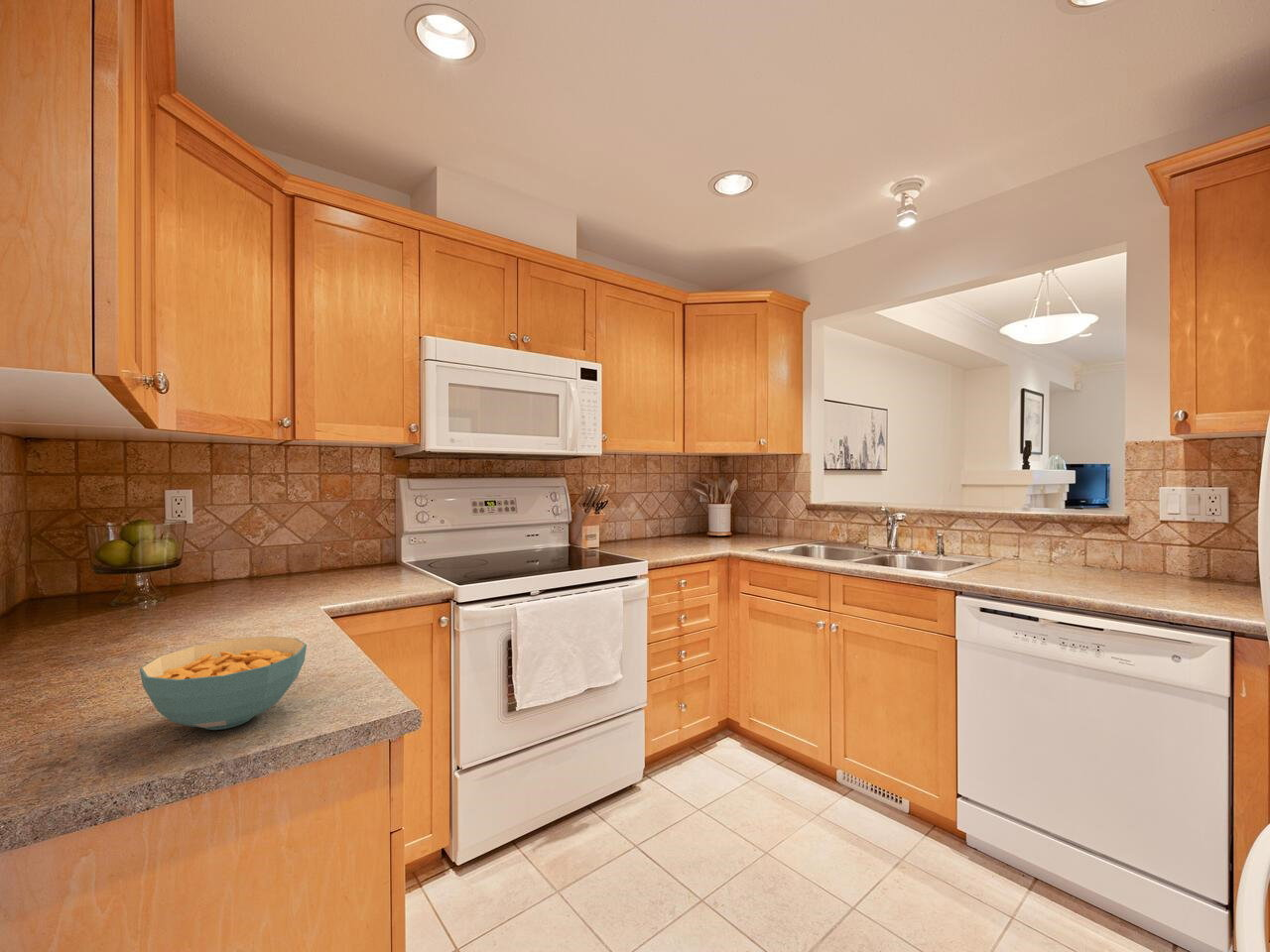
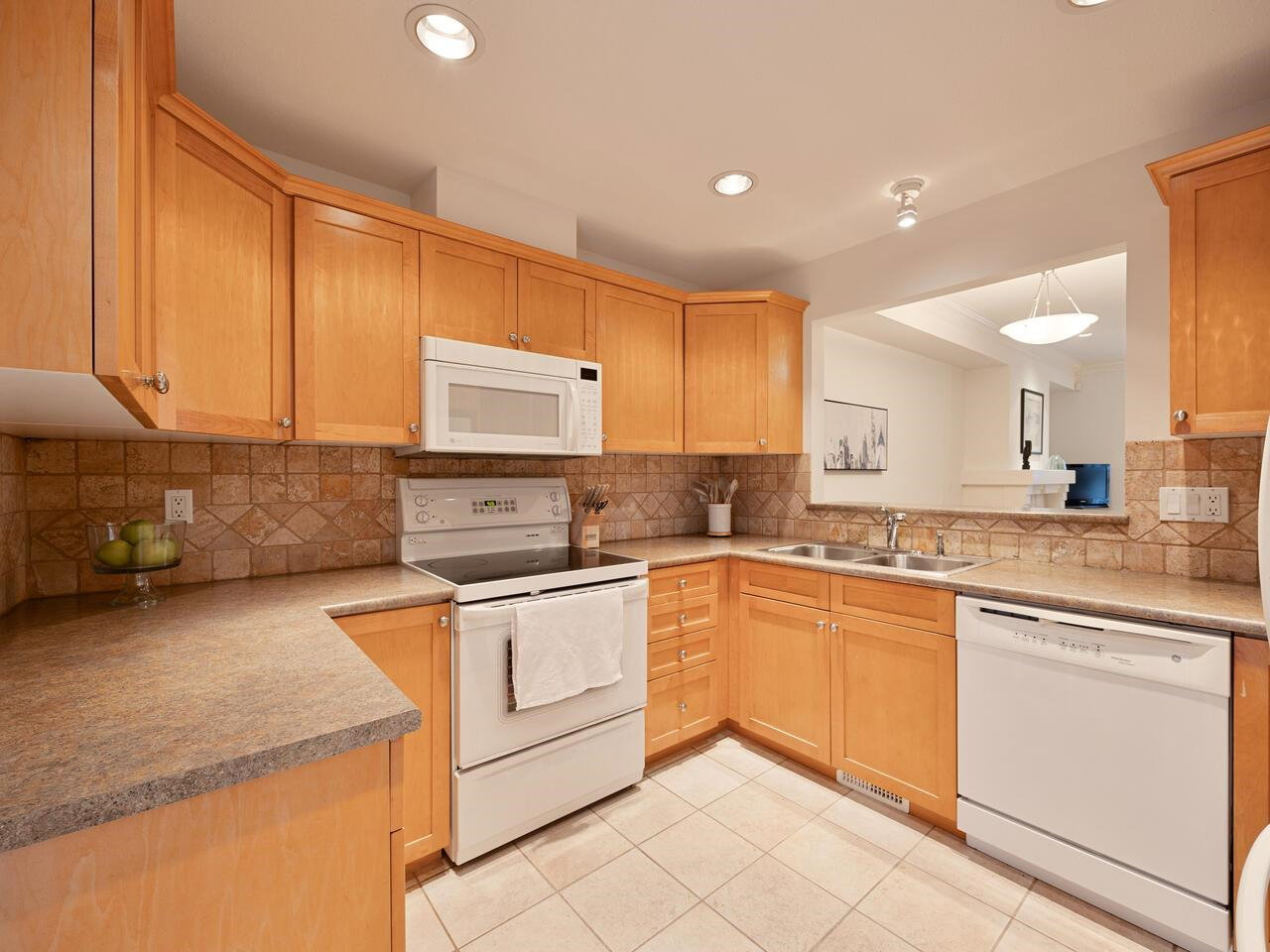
- cereal bowl [139,636,308,731]
